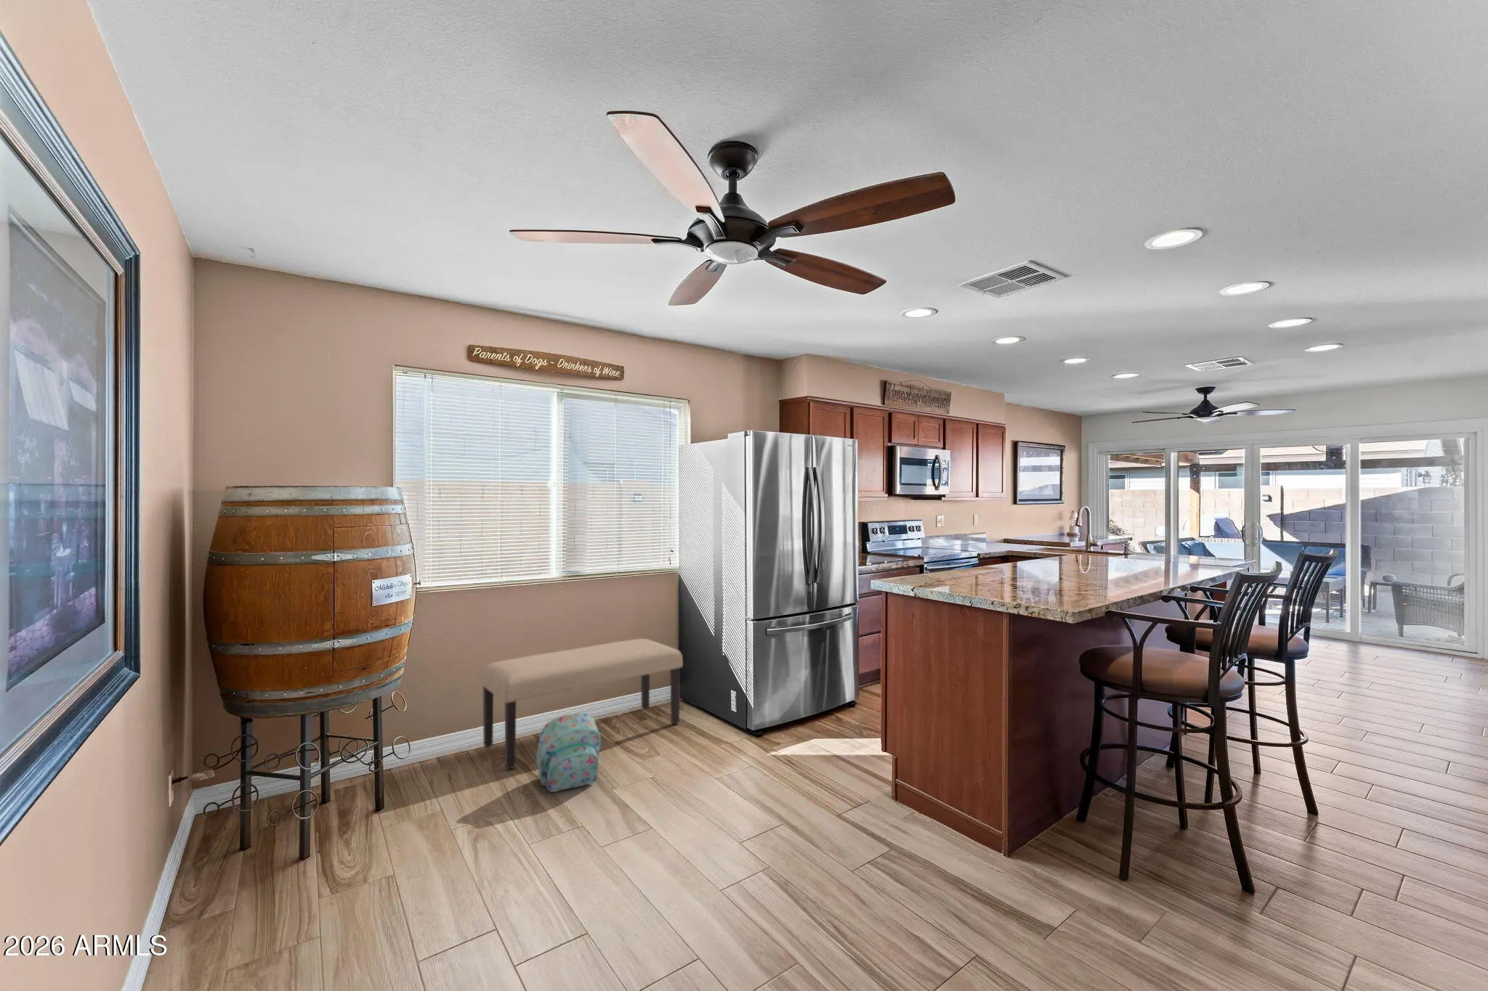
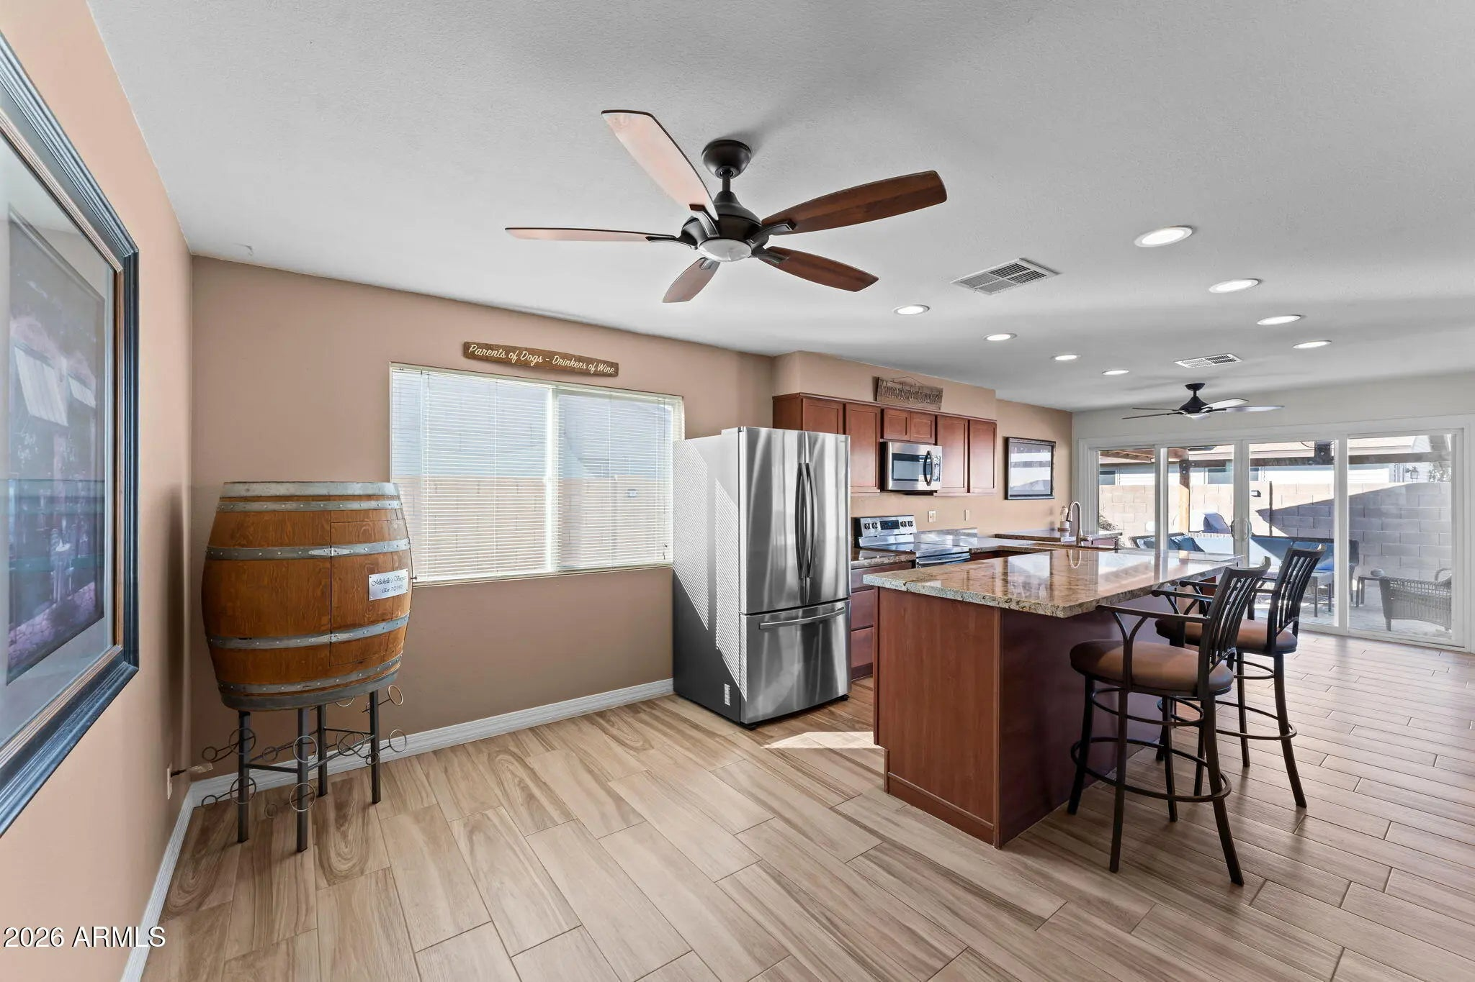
- backpack [535,713,602,793]
- bench [479,638,684,770]
